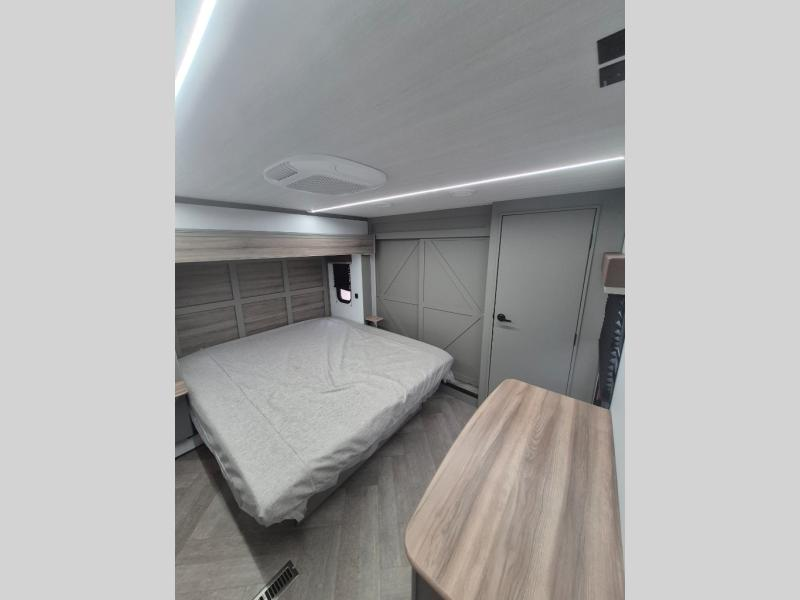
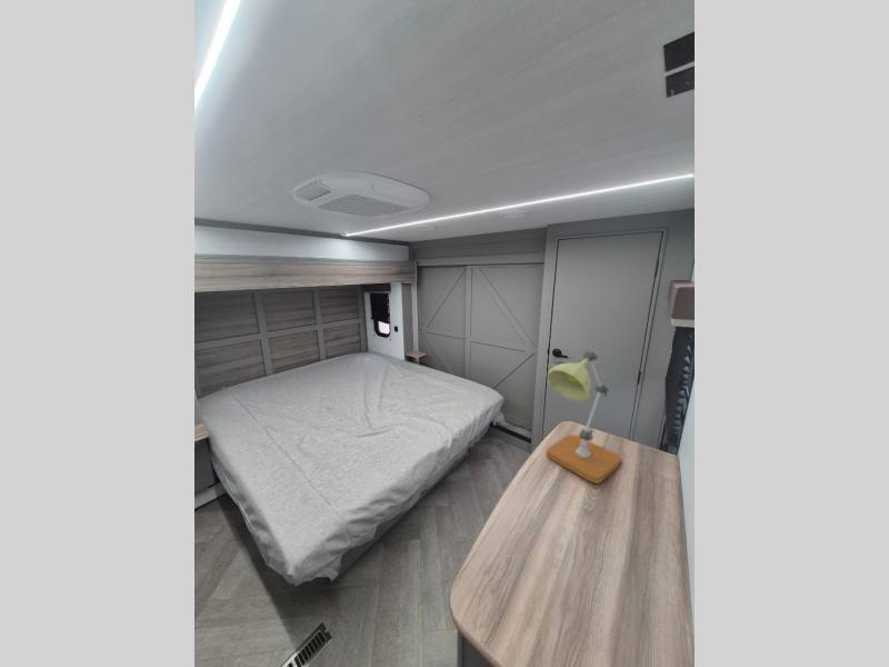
+ desk lamp [546,350,622,485]
